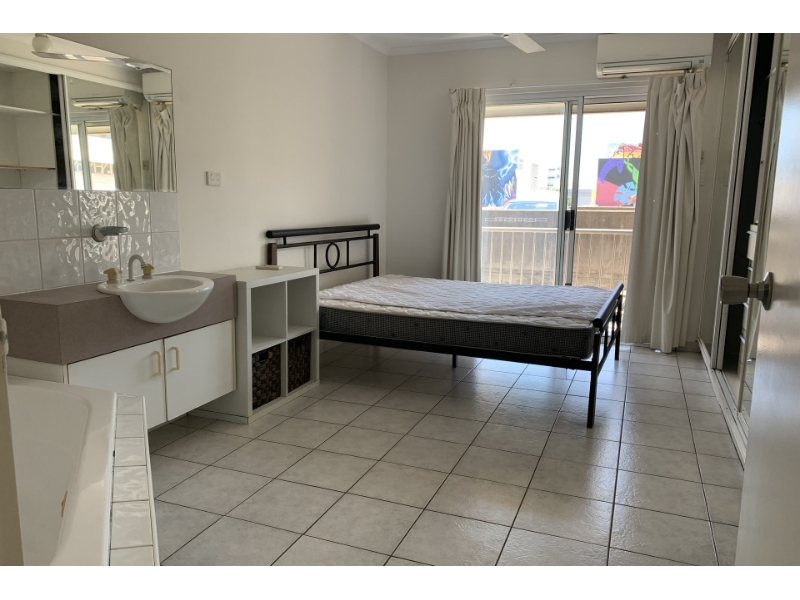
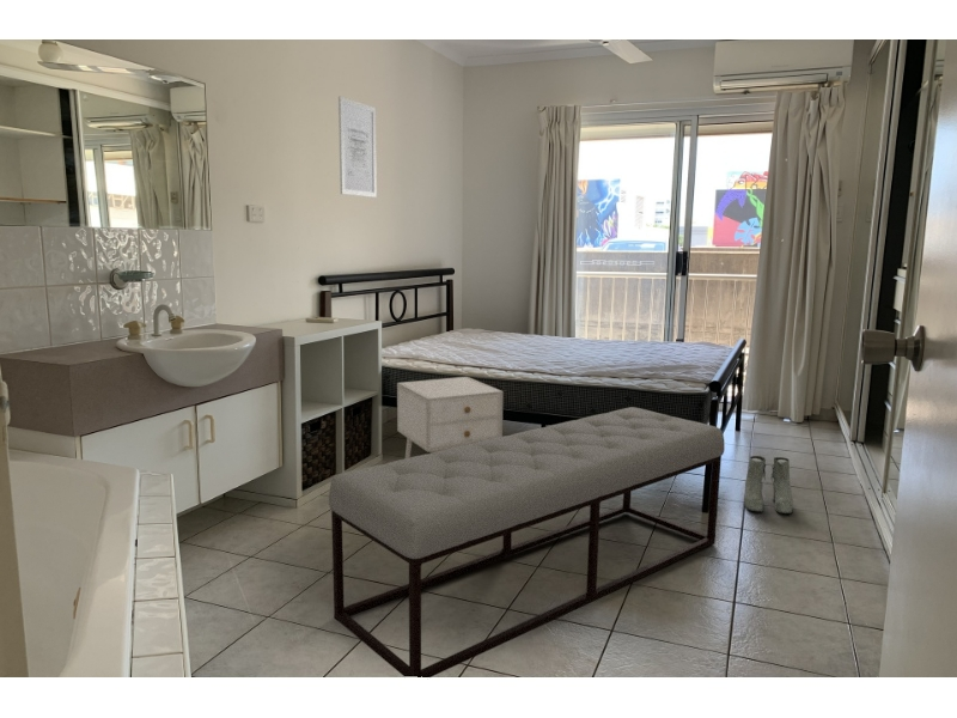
+ bench [328,406,726,679]
+ nightstand [396,376,505,458]
+ boots [743,455,794,515]
+ wall art [337,96,378,199]
